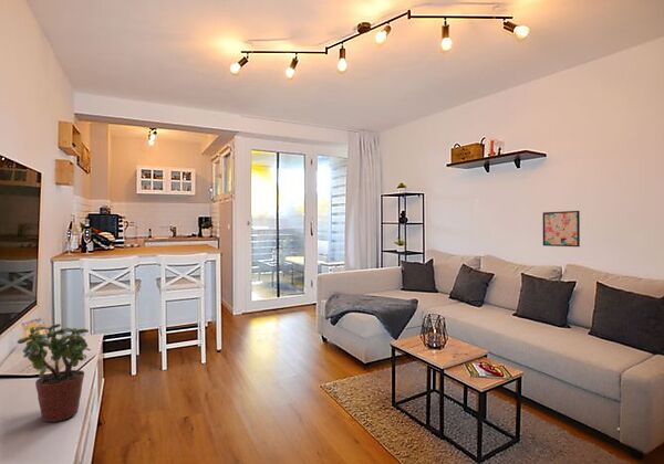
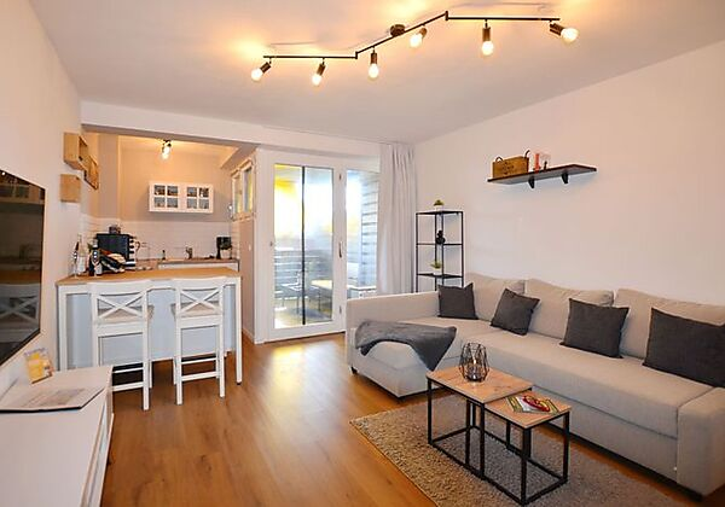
- wall art [542,210,581,247]
- potted plant [17,323,92,423]
